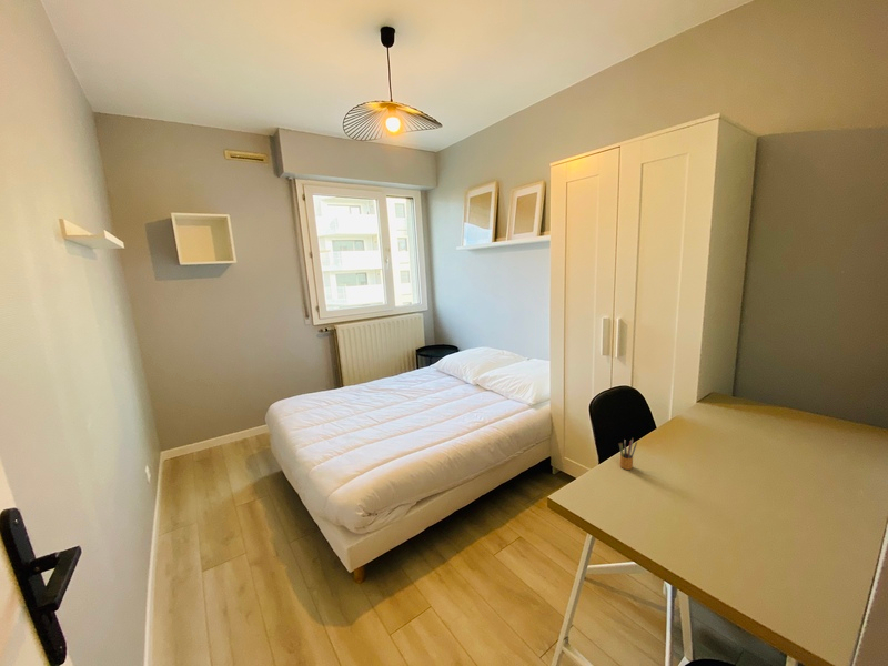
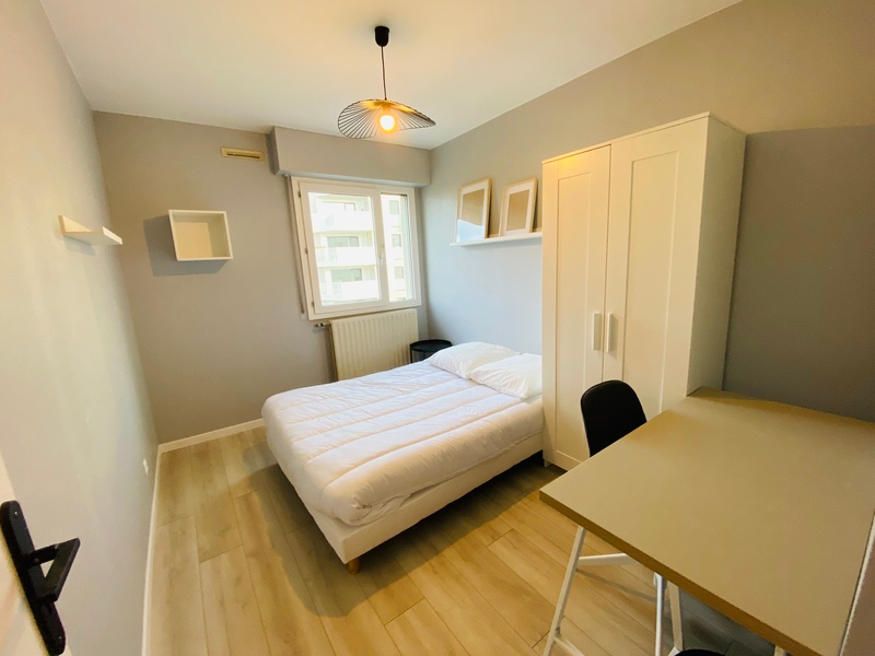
- pencil box [618,437,638,471]
